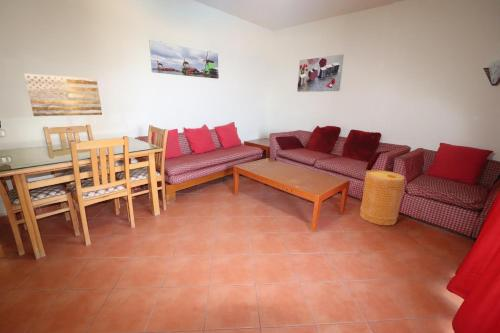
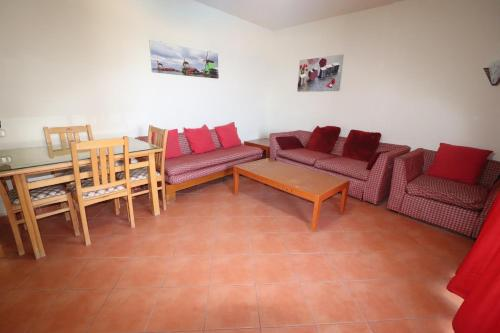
- wall art [23,72,103,117]
- basket [359,169,406,226]
